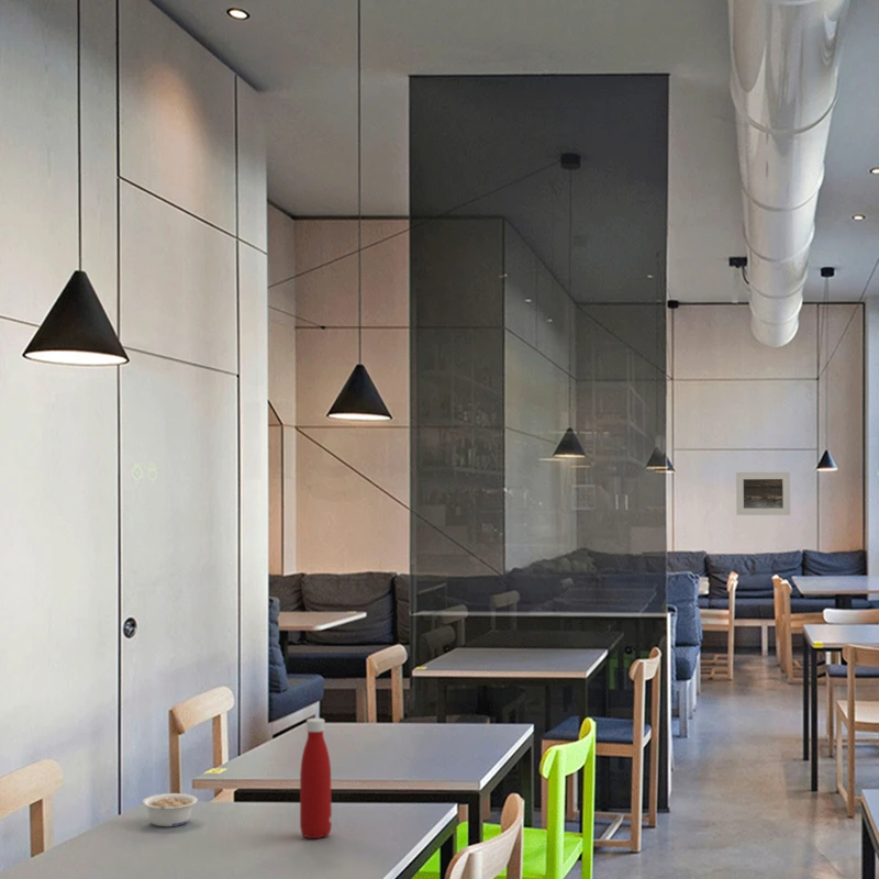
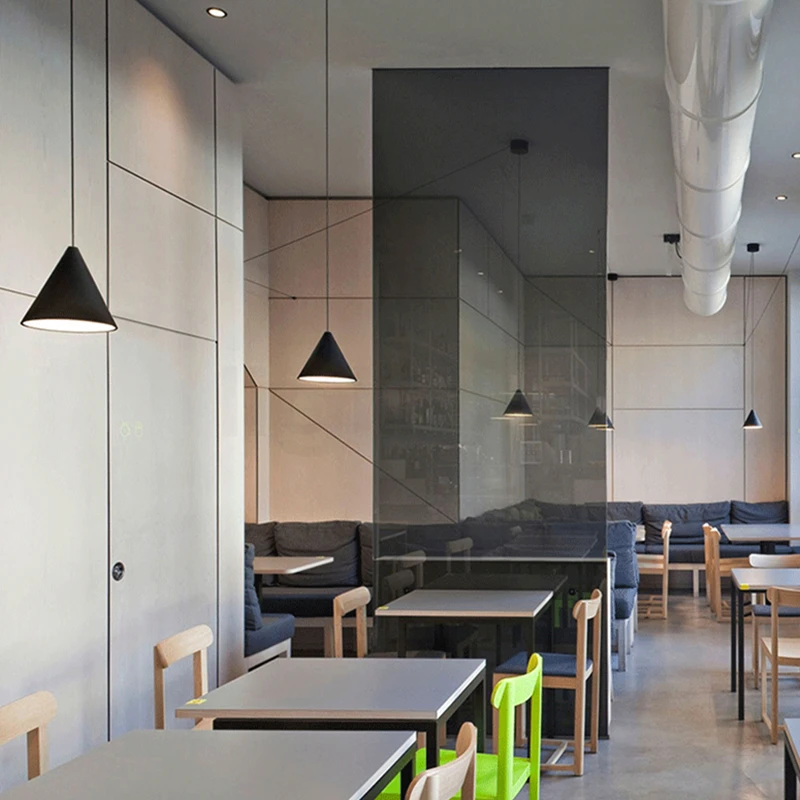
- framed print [735,471,791,516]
- bottle [299,717,333,839]
- legume [142,792,199,827]
